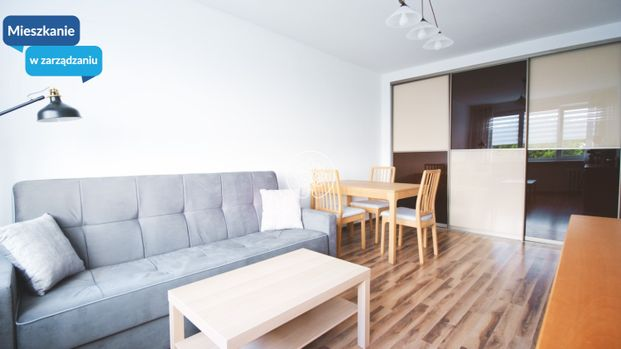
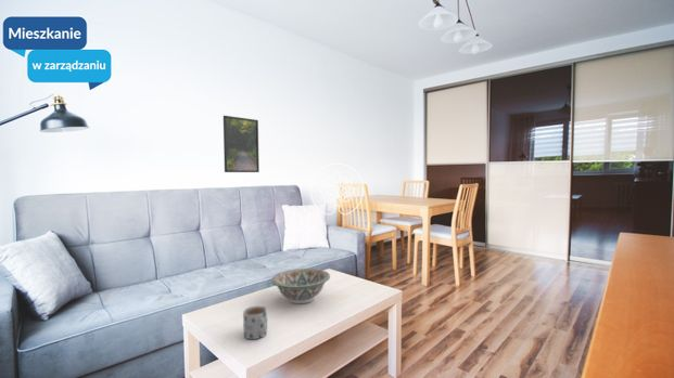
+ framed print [222,115,260,173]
+ mug [242,304,268,340]
+ decorative bowl [270,268,331,304]
